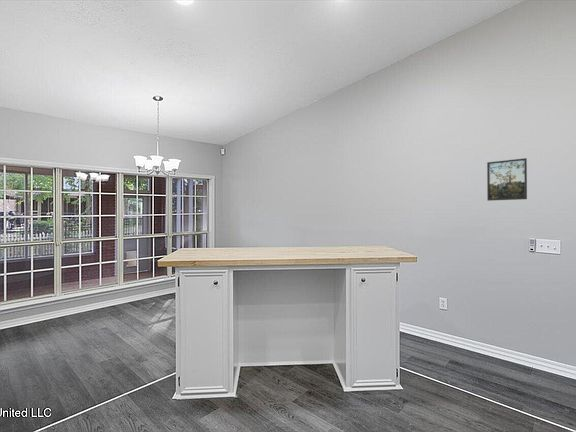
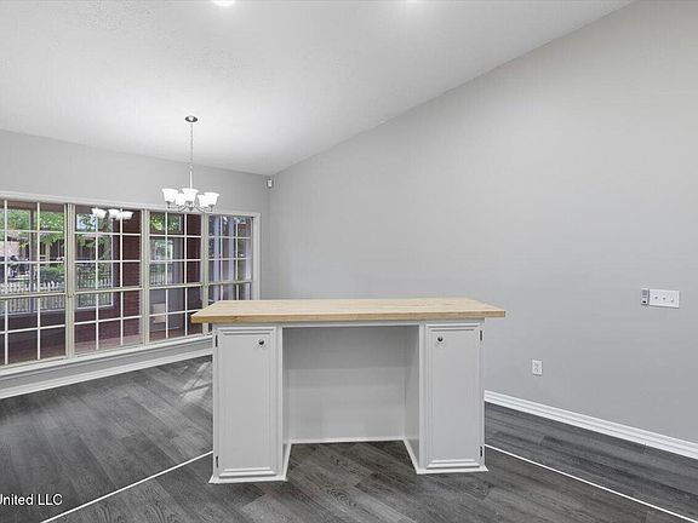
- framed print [486,157,528,202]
